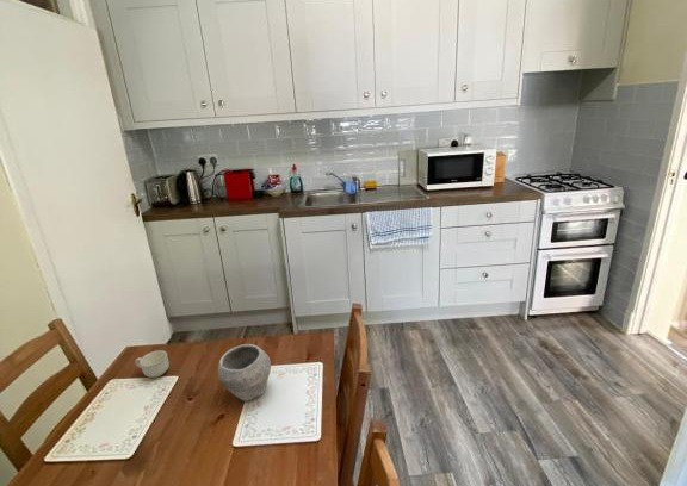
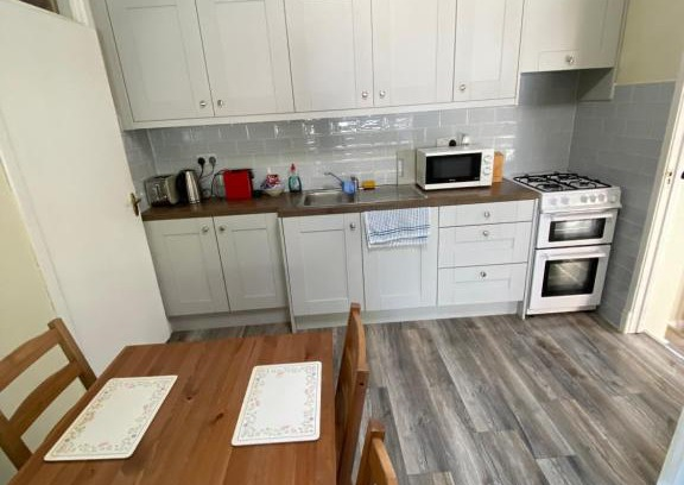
- cup [134,349,171,379]
- bowl [217,343,272,403]
